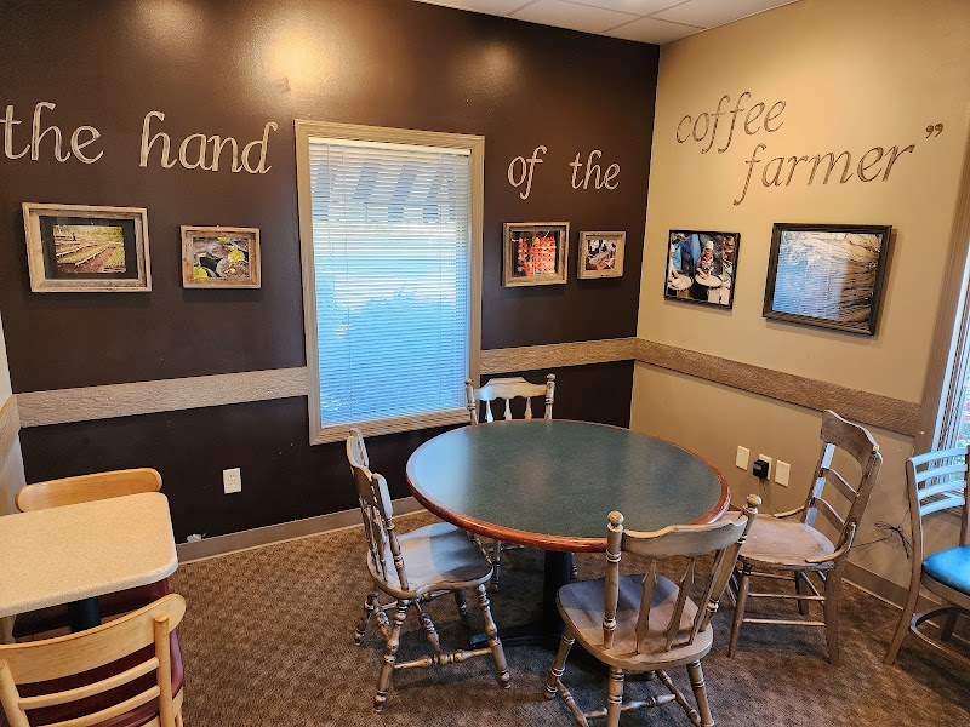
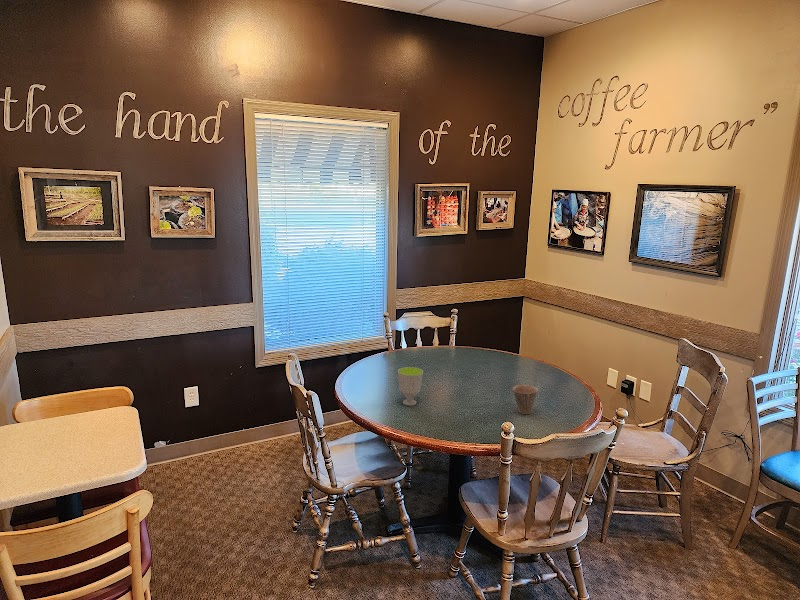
+ cup [397,366,424,407]
+ cup [512,384,539,415]
